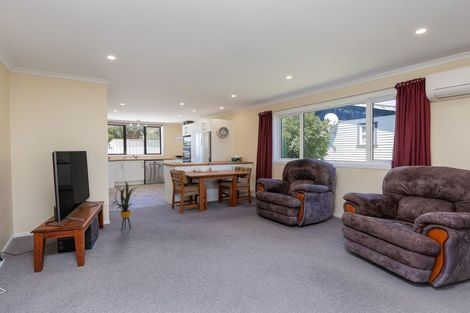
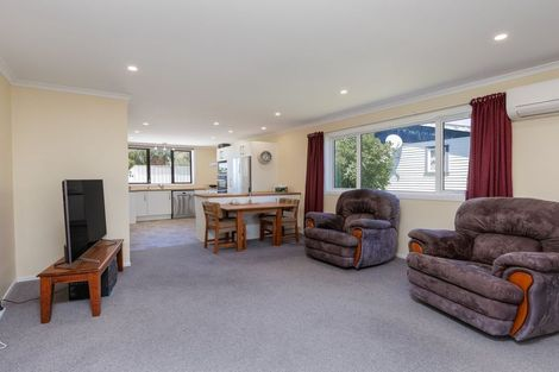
- house plant [111,181,138,231]
